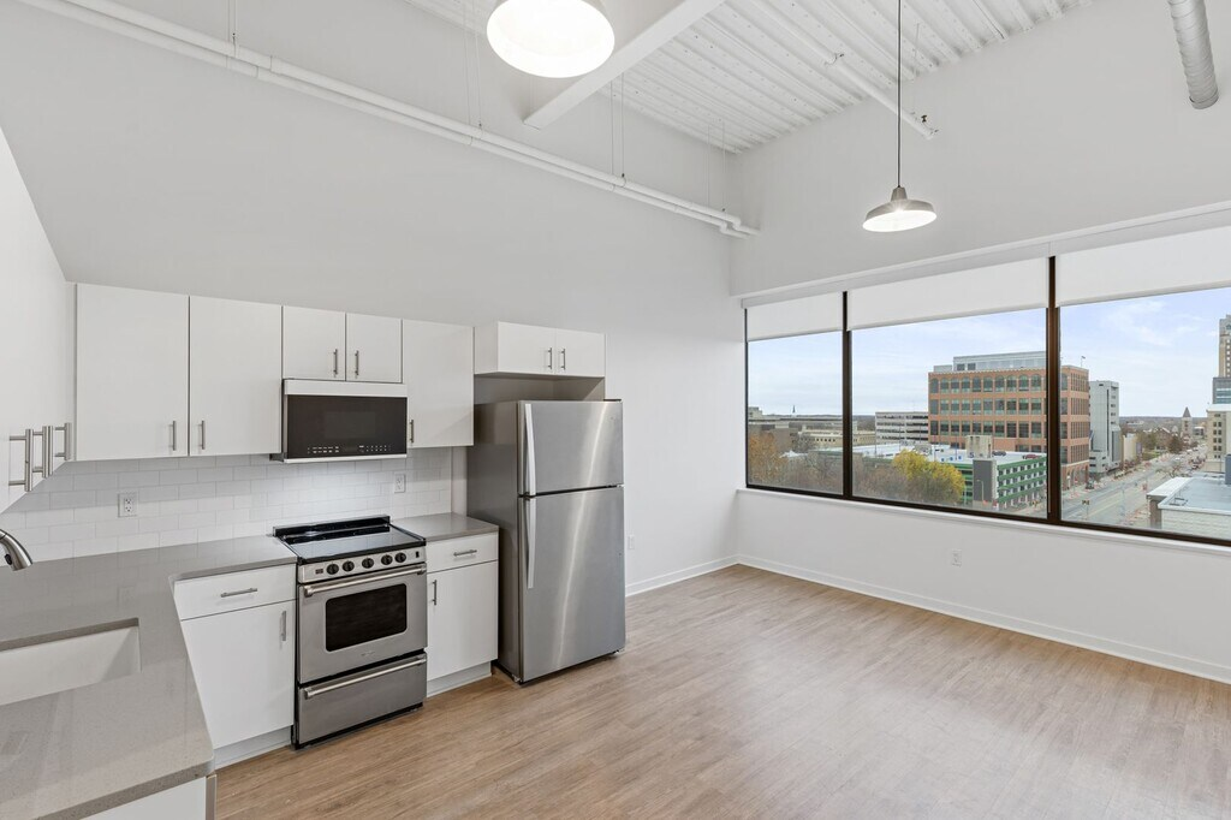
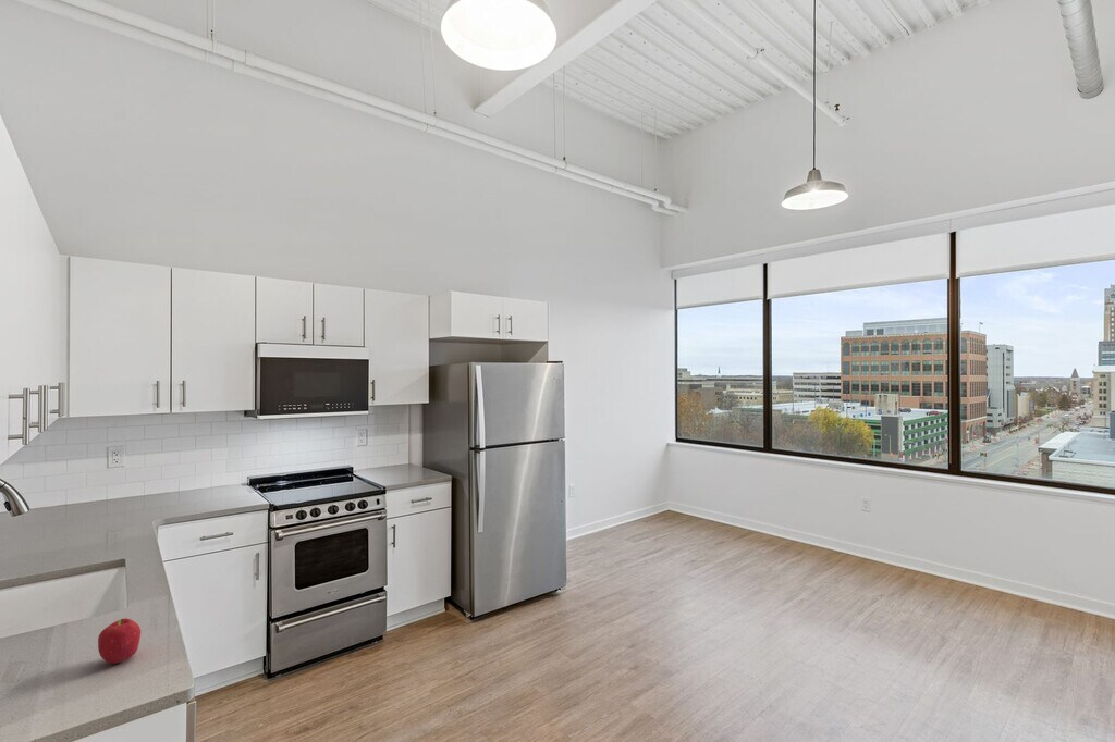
+ fruit [97,617,142,665]
